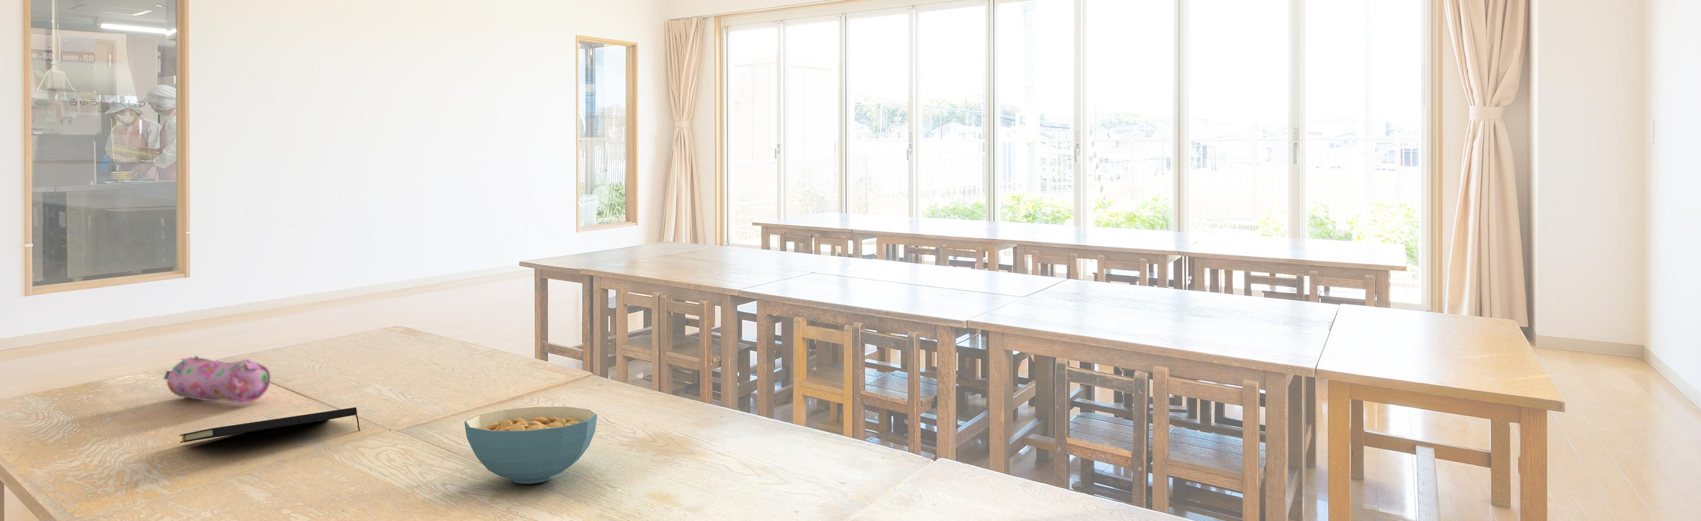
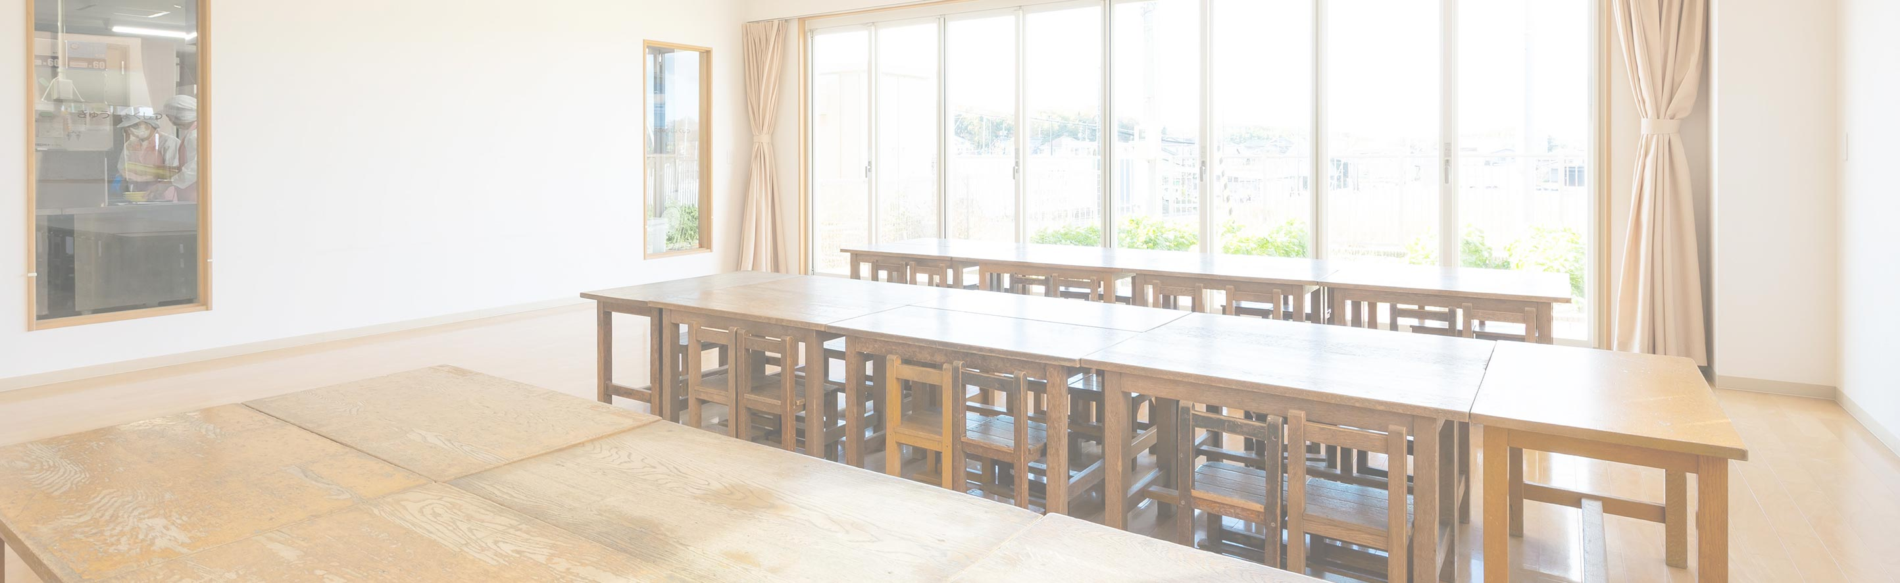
- cereal bowl [463,406,598,484]
- pencil case [163,355,271,404]
- notepad [179,407,361,443]
